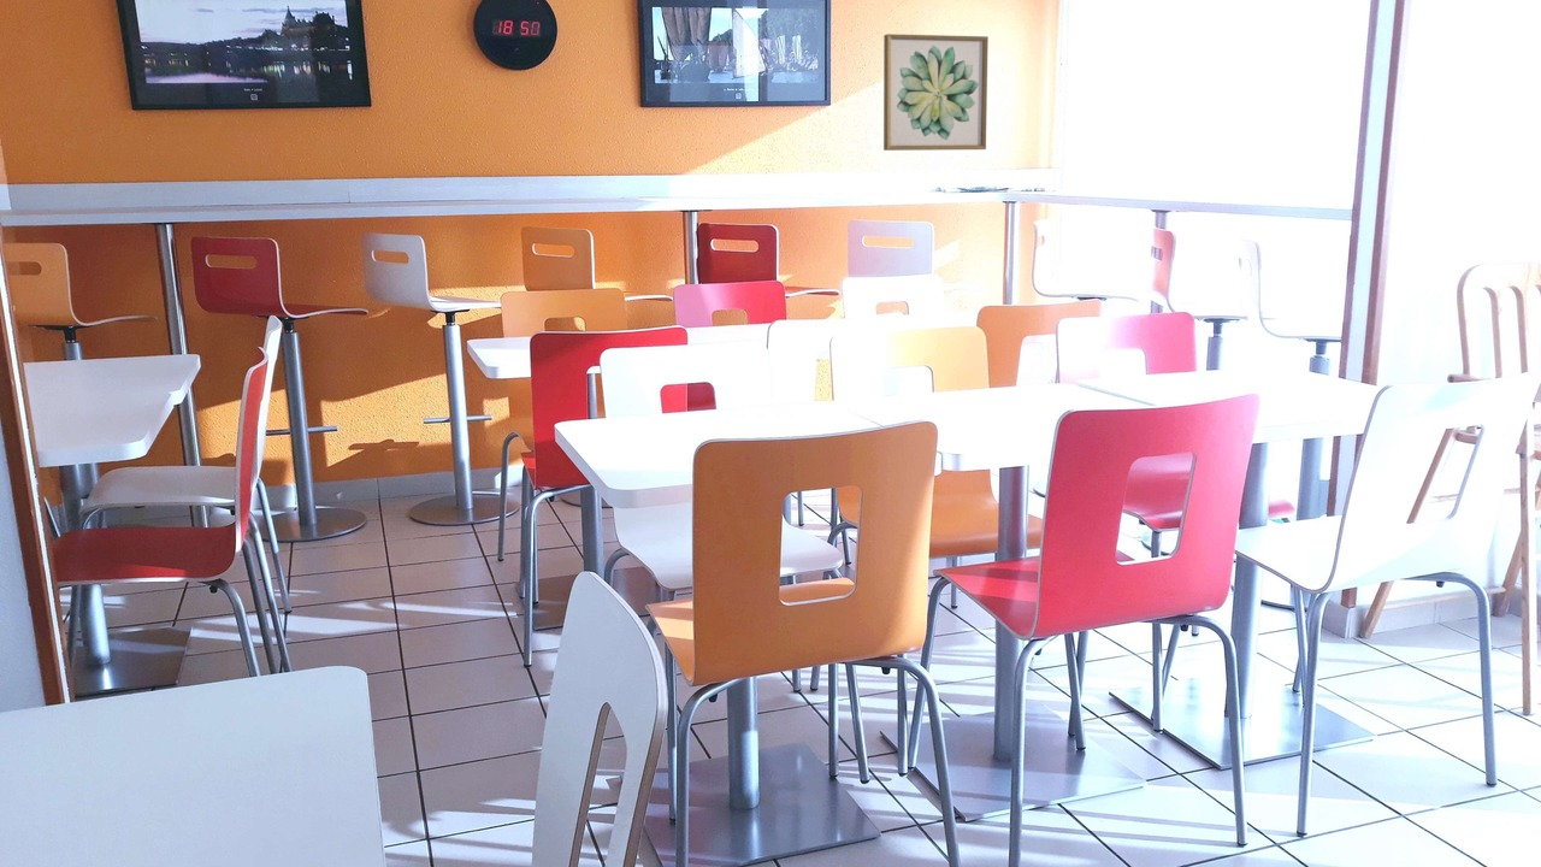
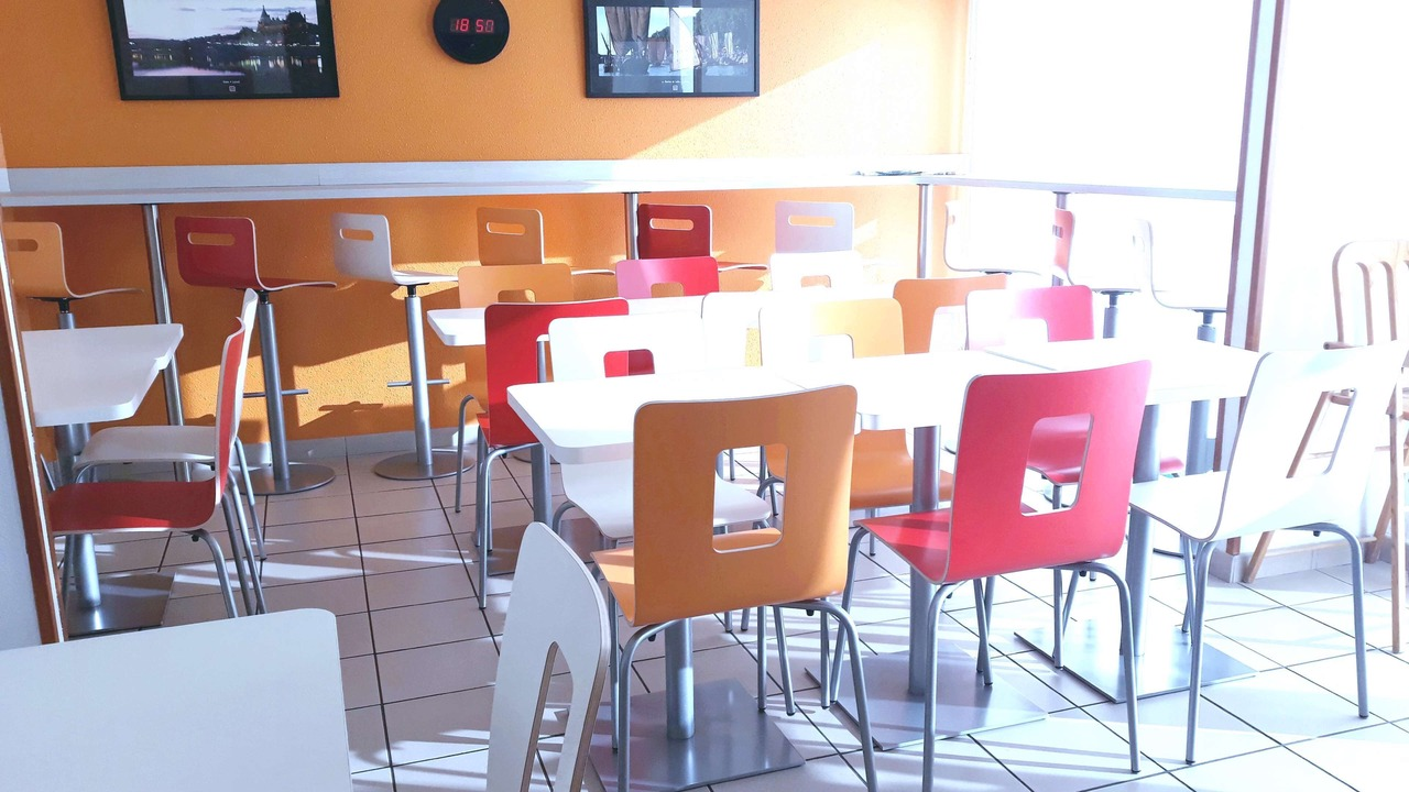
- wall art [882,33,990,152]
